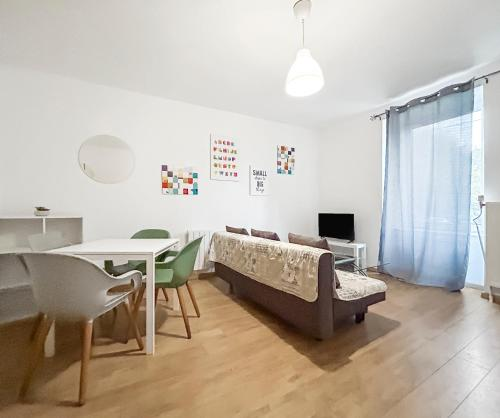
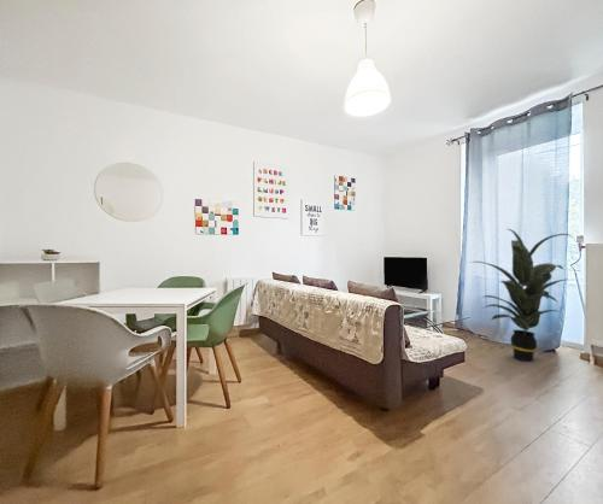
+ indoor plant [469,228,574,363]
